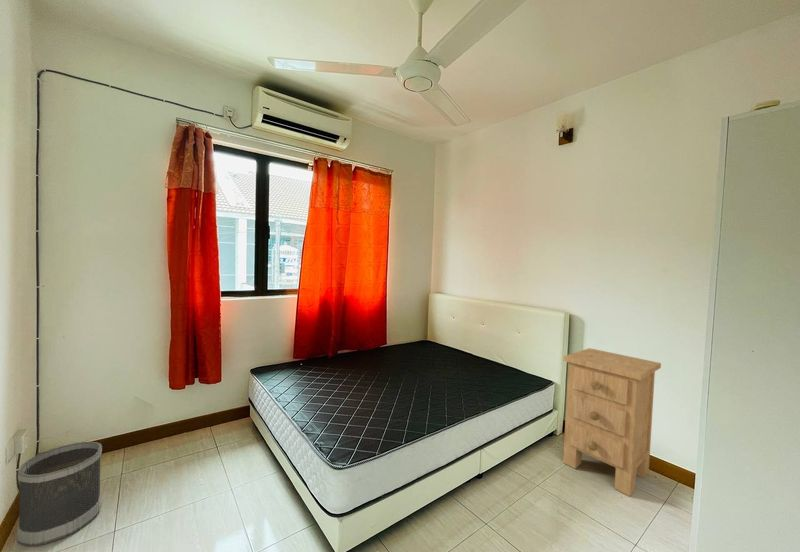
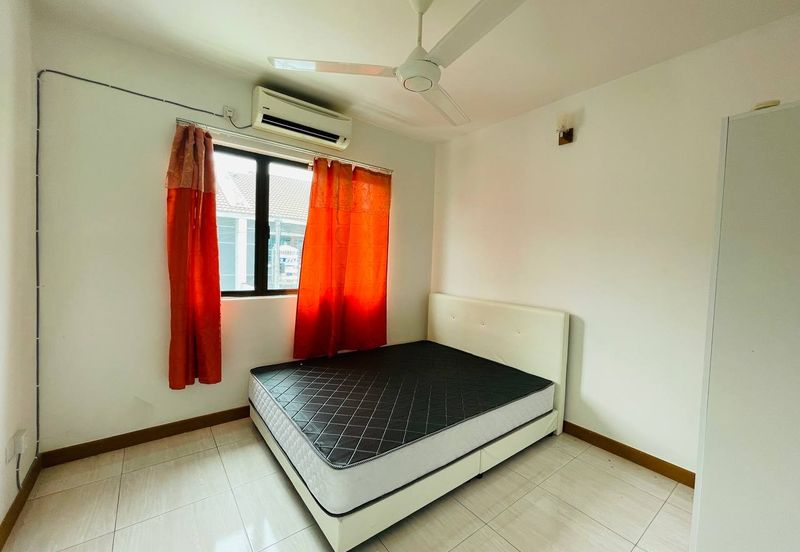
- wastebasket [16,441,103,547]
- nightstand [562,347,662,497]
